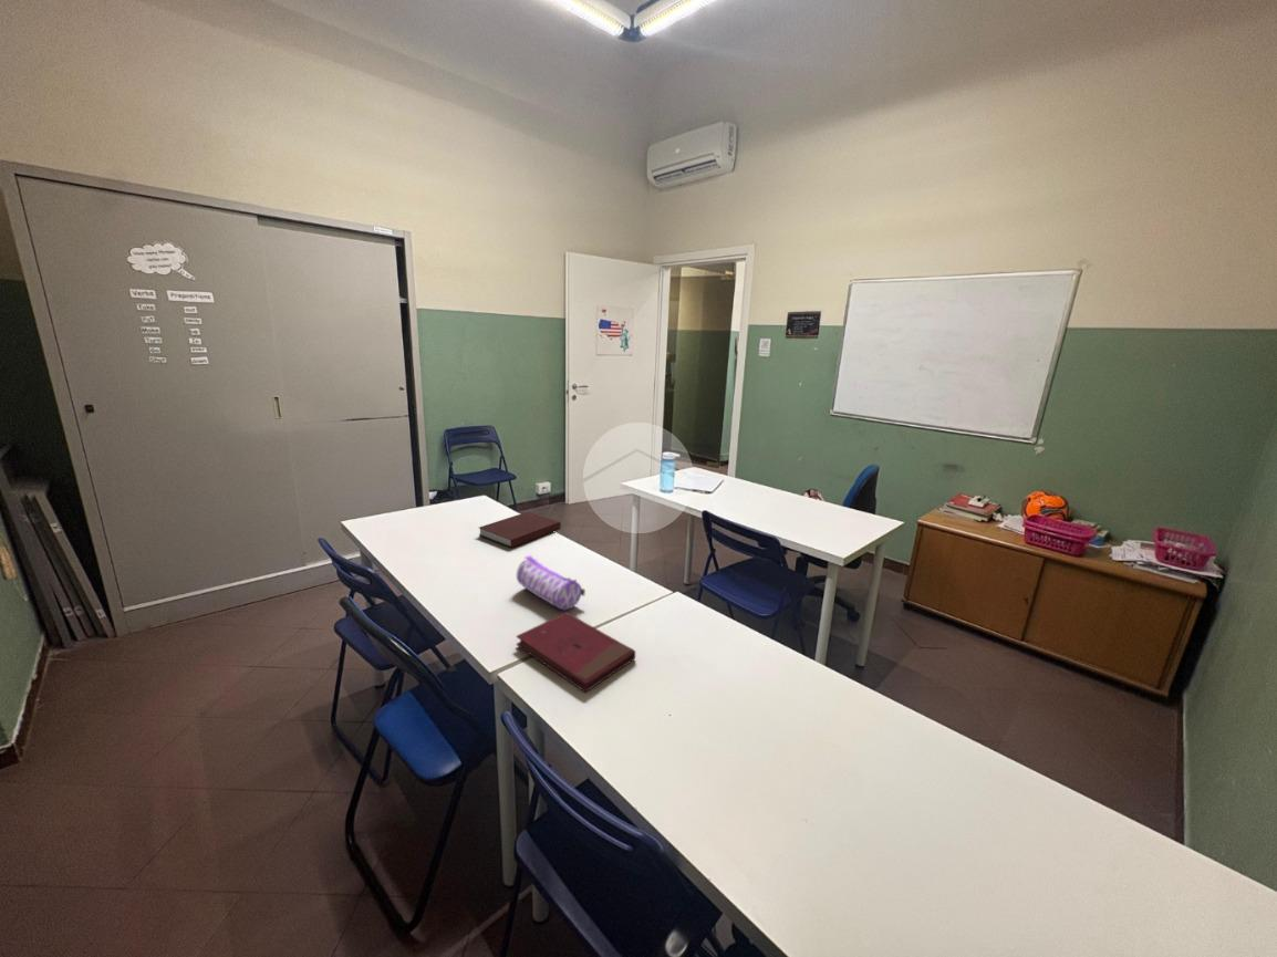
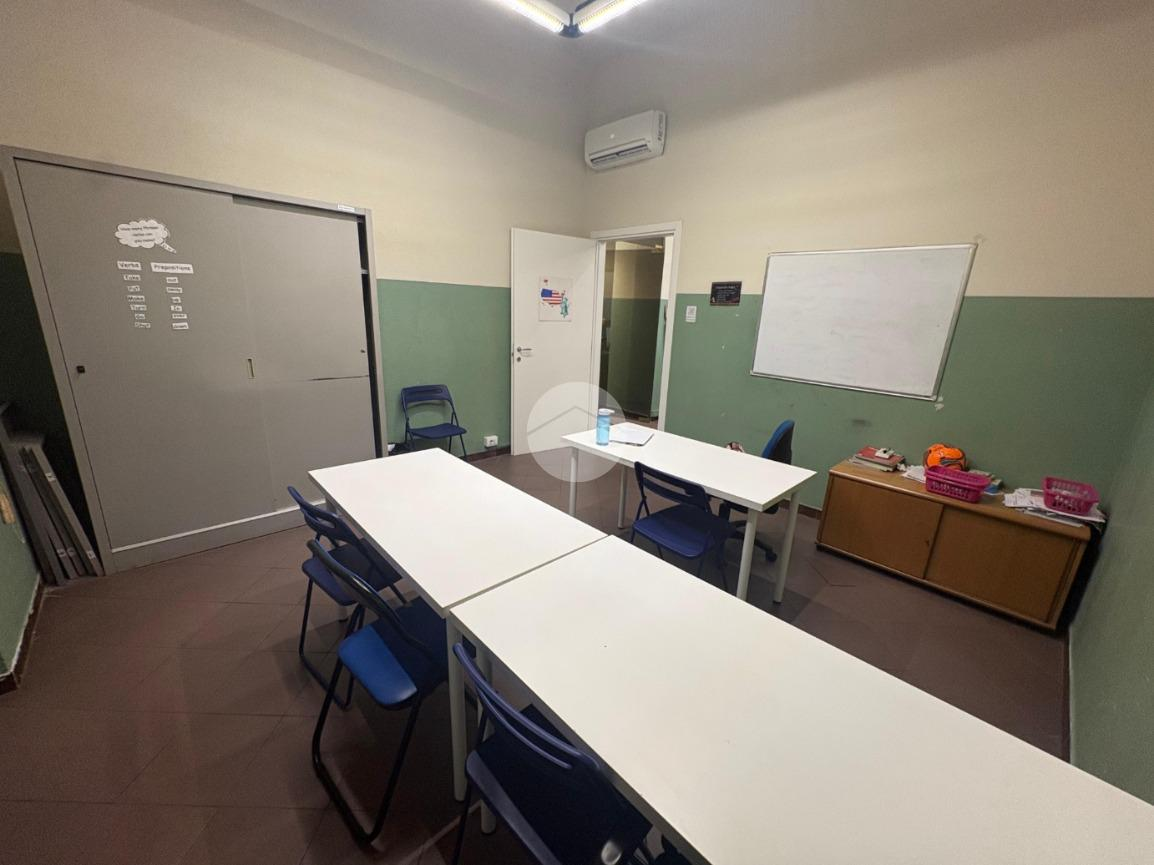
- notebook [478,511,562,549]
- book [516,612,636,694]
- pencil case [516,554,586,611]
